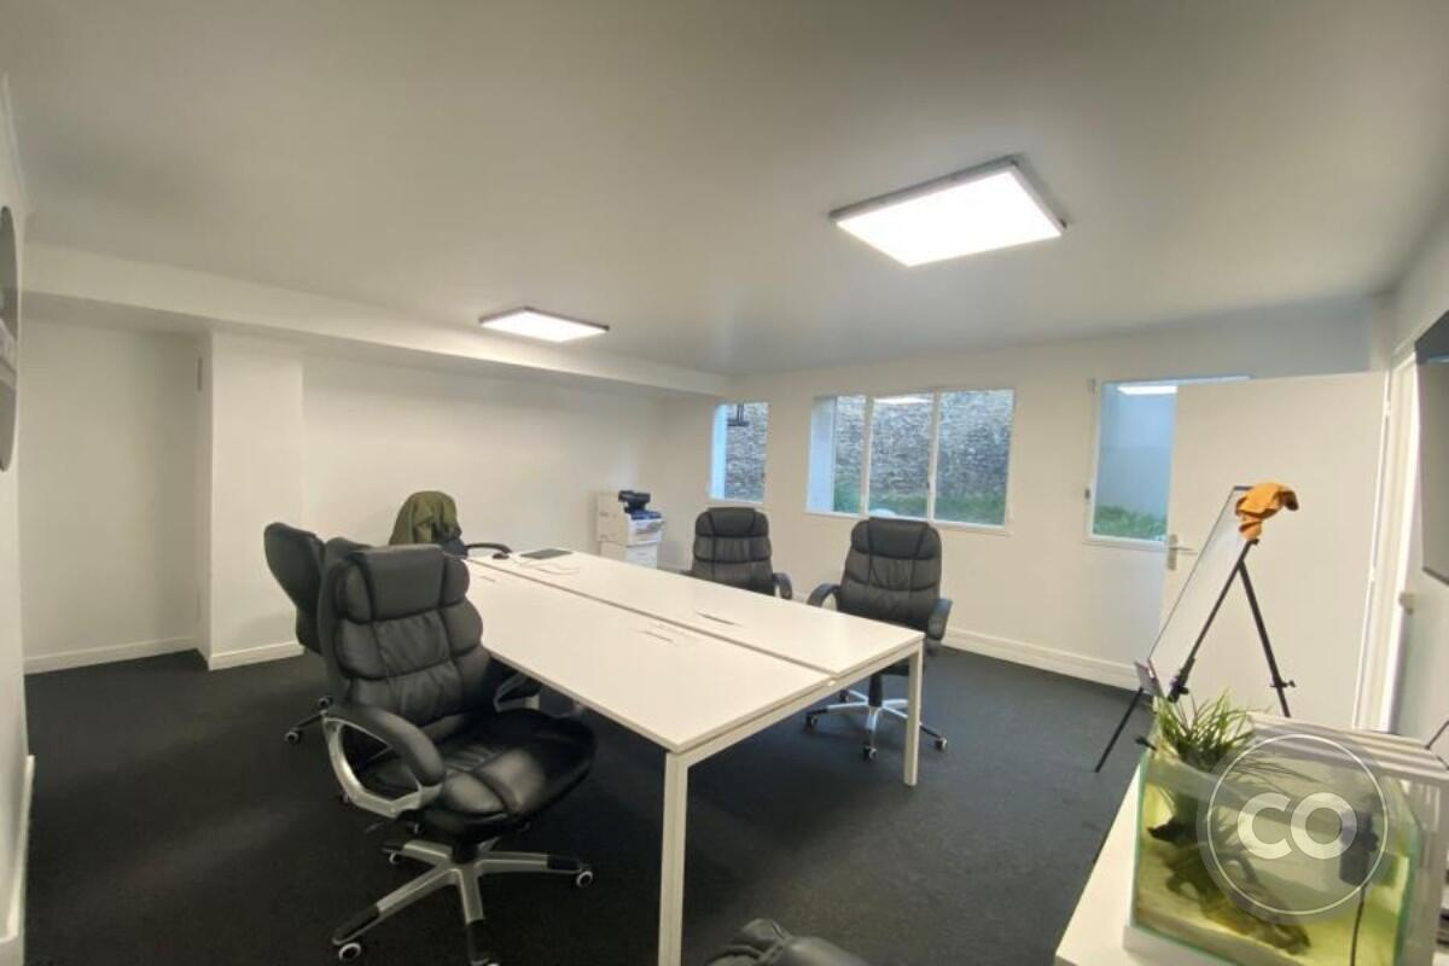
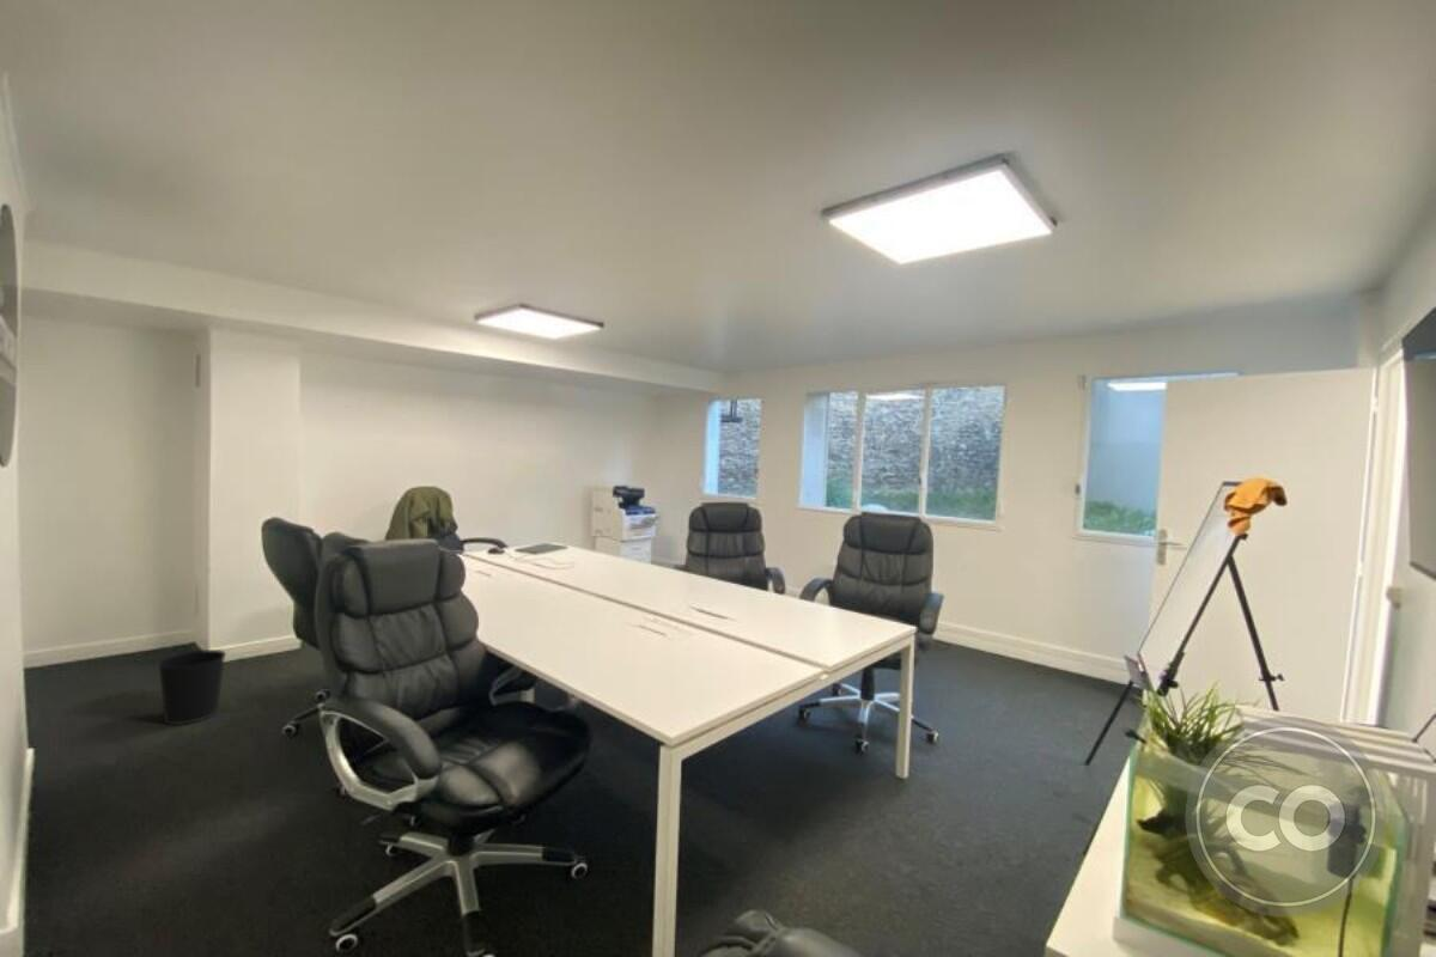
+ wastebasket [156,648,227,726]
